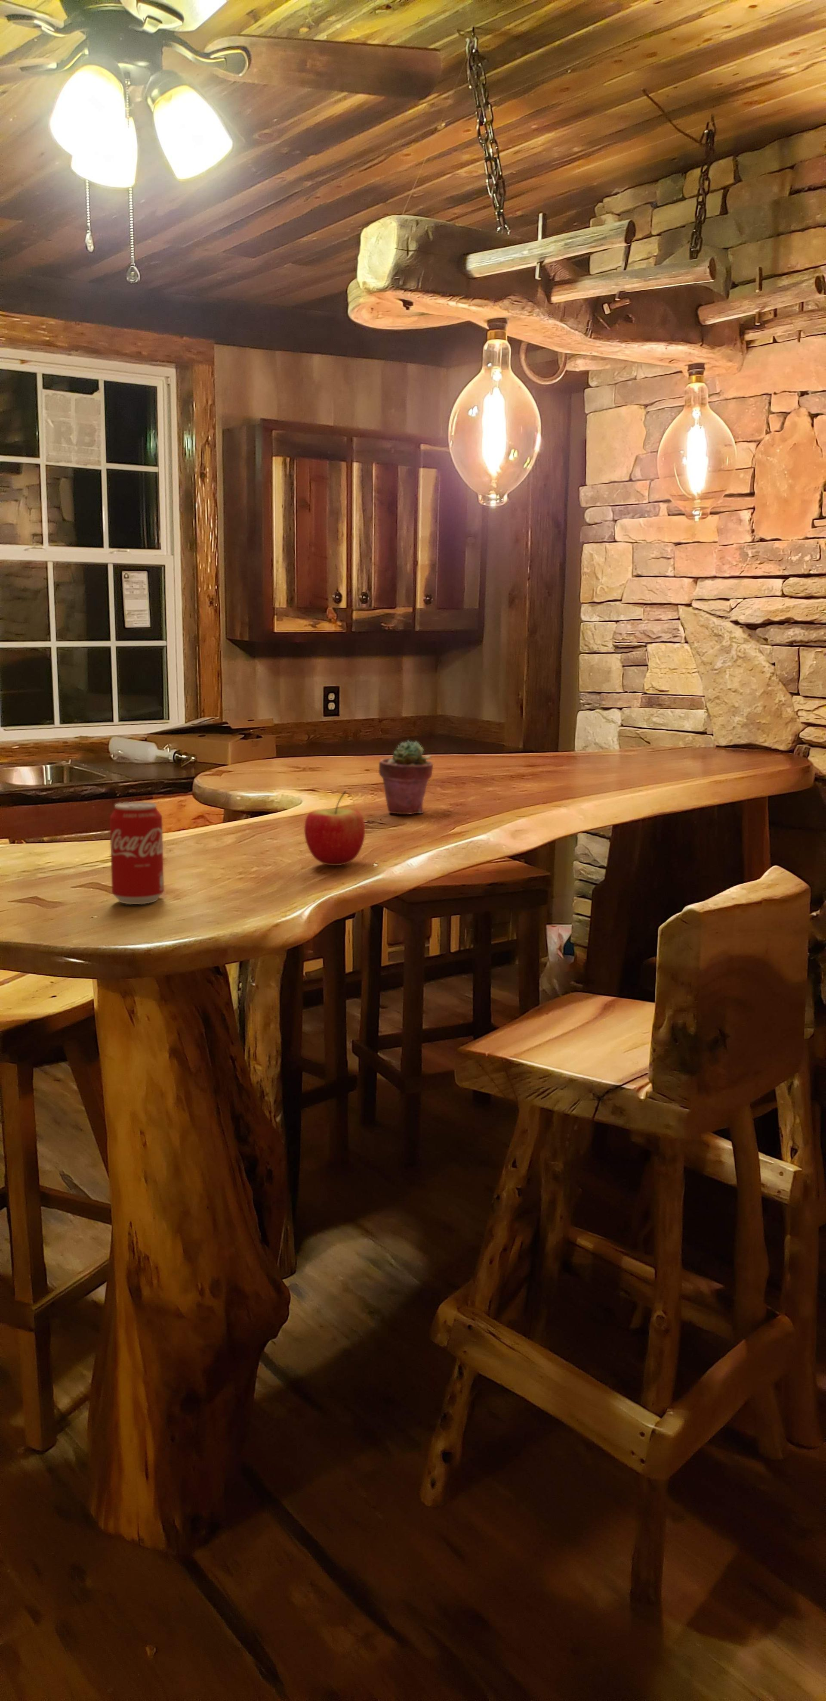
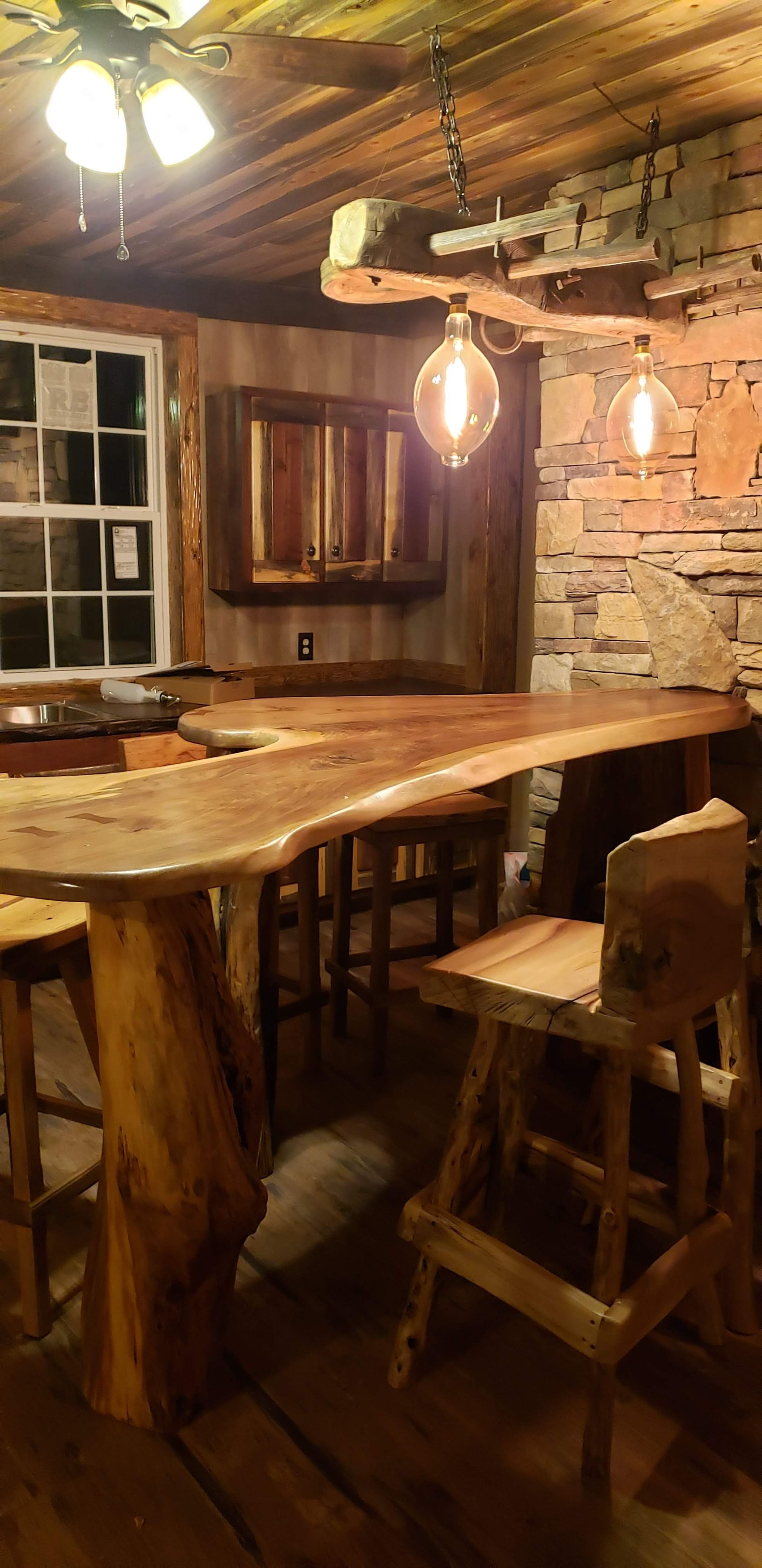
- potted succulent [378,740,434,815]
- beverage can [109,802,165,905]
- apple [304,790,365,866]
